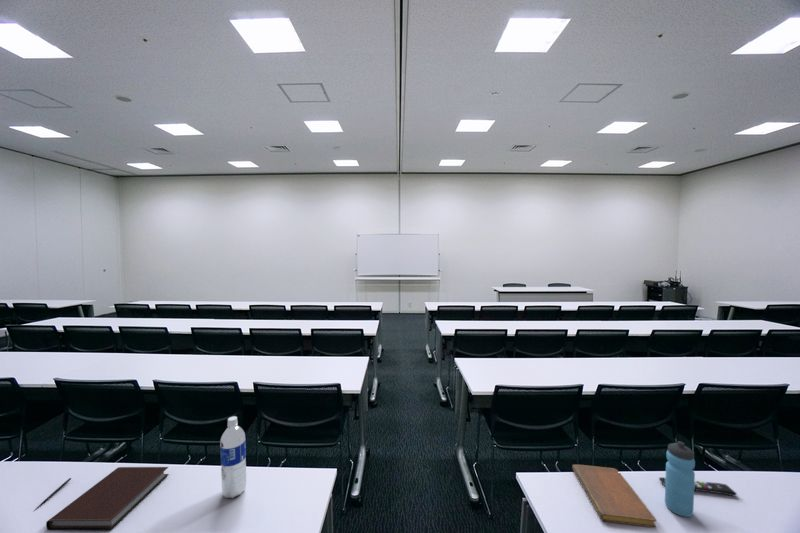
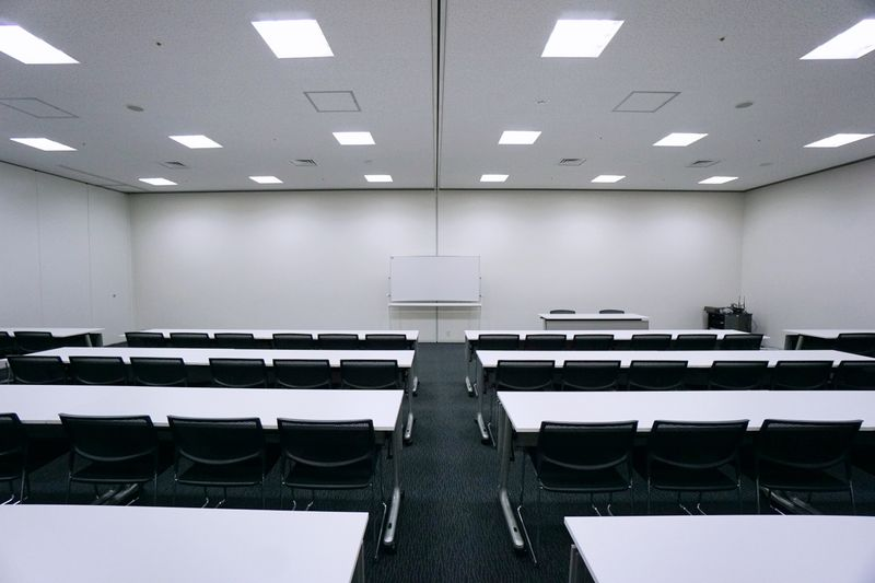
- water bottle [664,440,696,518]
- remote control [658,476,738,497]
- notebook [571,463,657,528]
- water bottle [219,415,247,499]
- pen [34,477,72,511]
- notebook [45,466,170,531]
